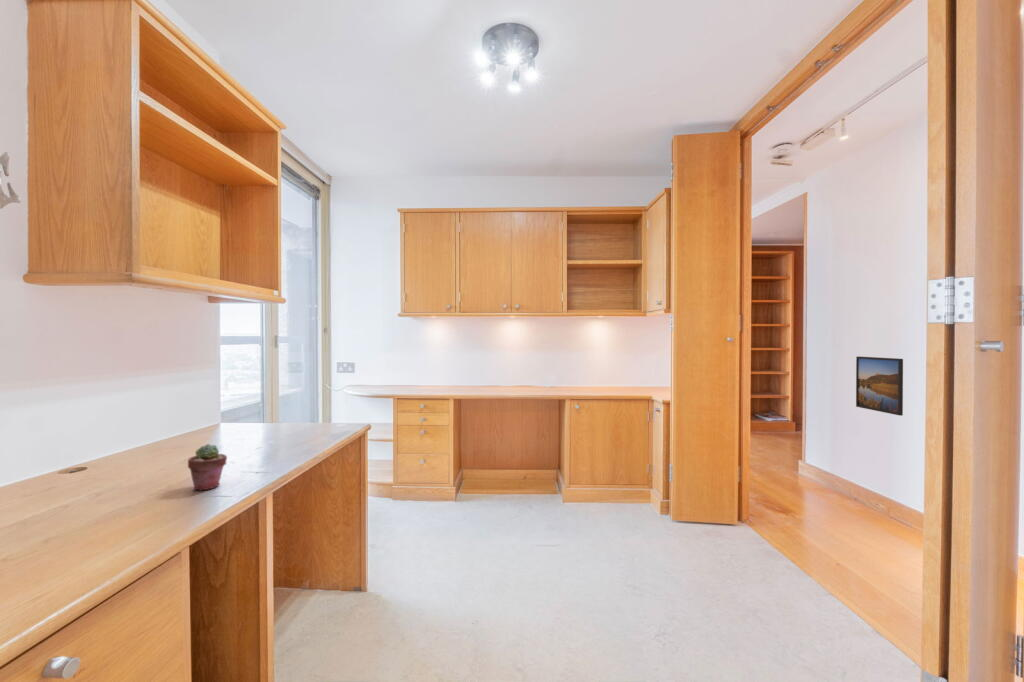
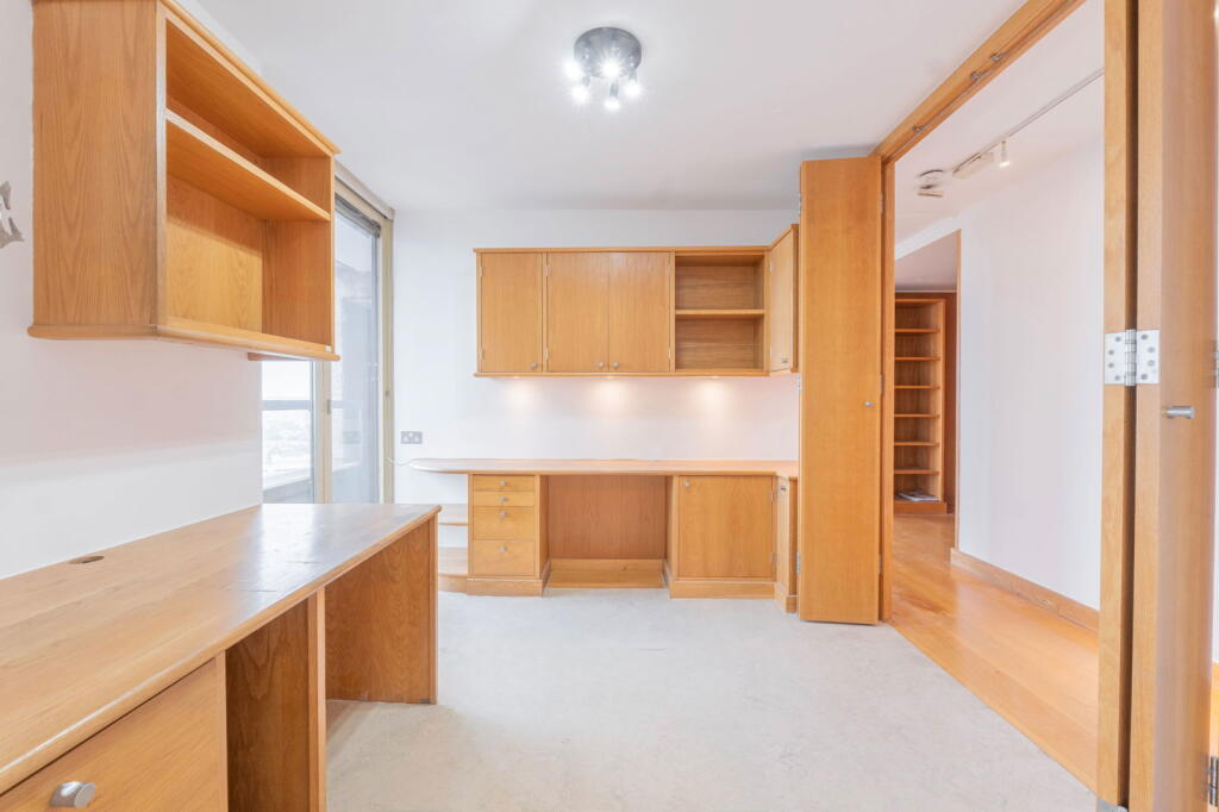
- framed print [855,355,904,417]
- potted succulent [187,443,228,492]
